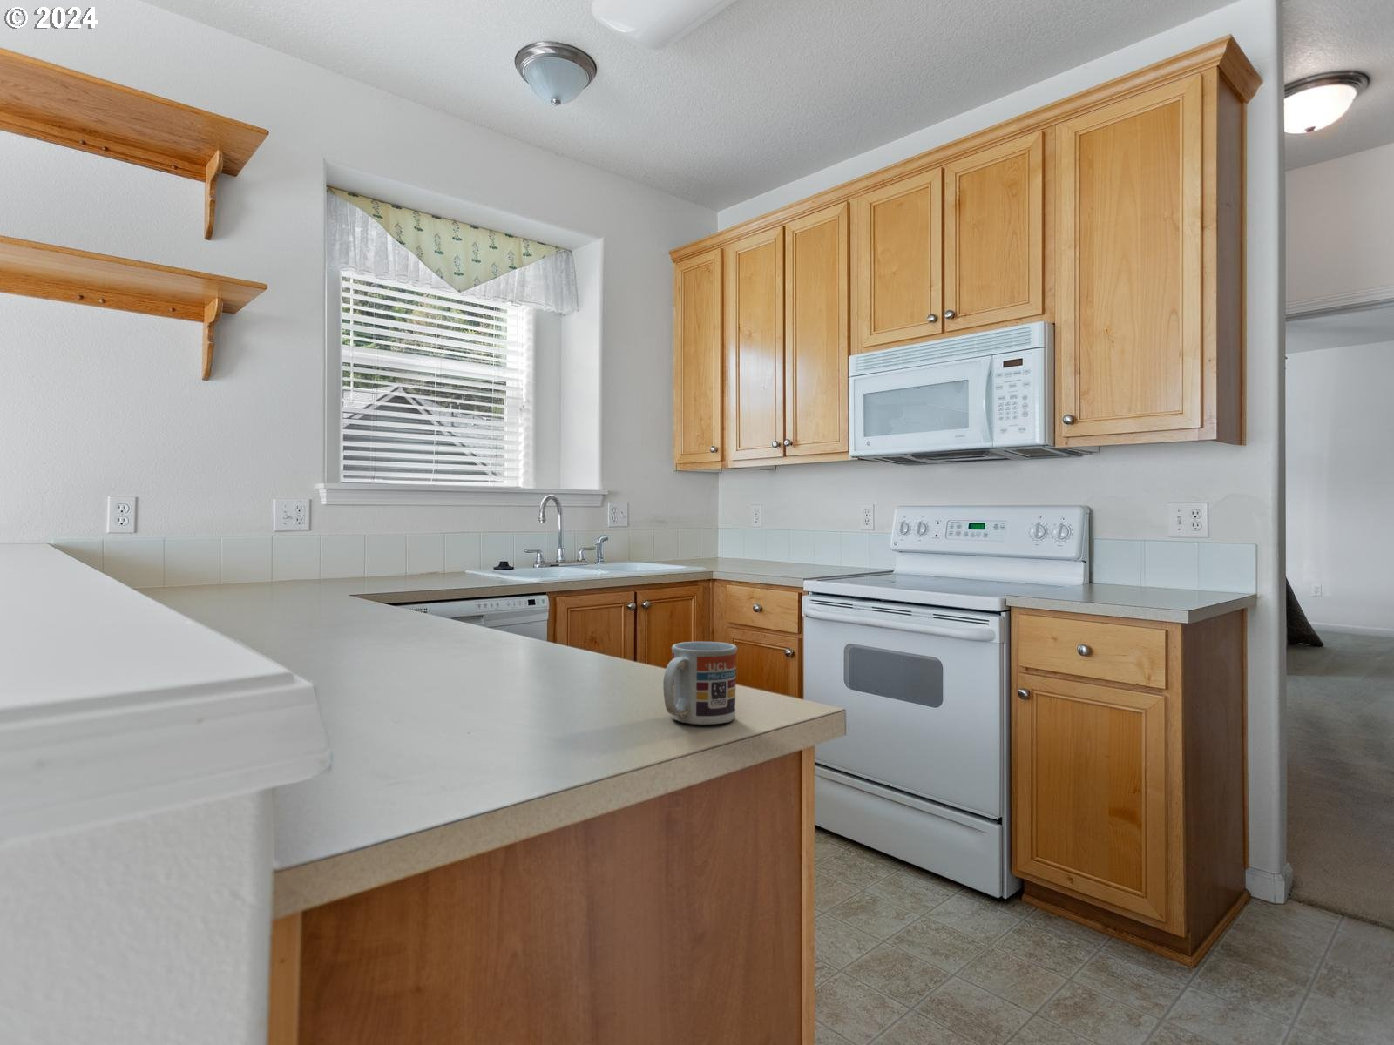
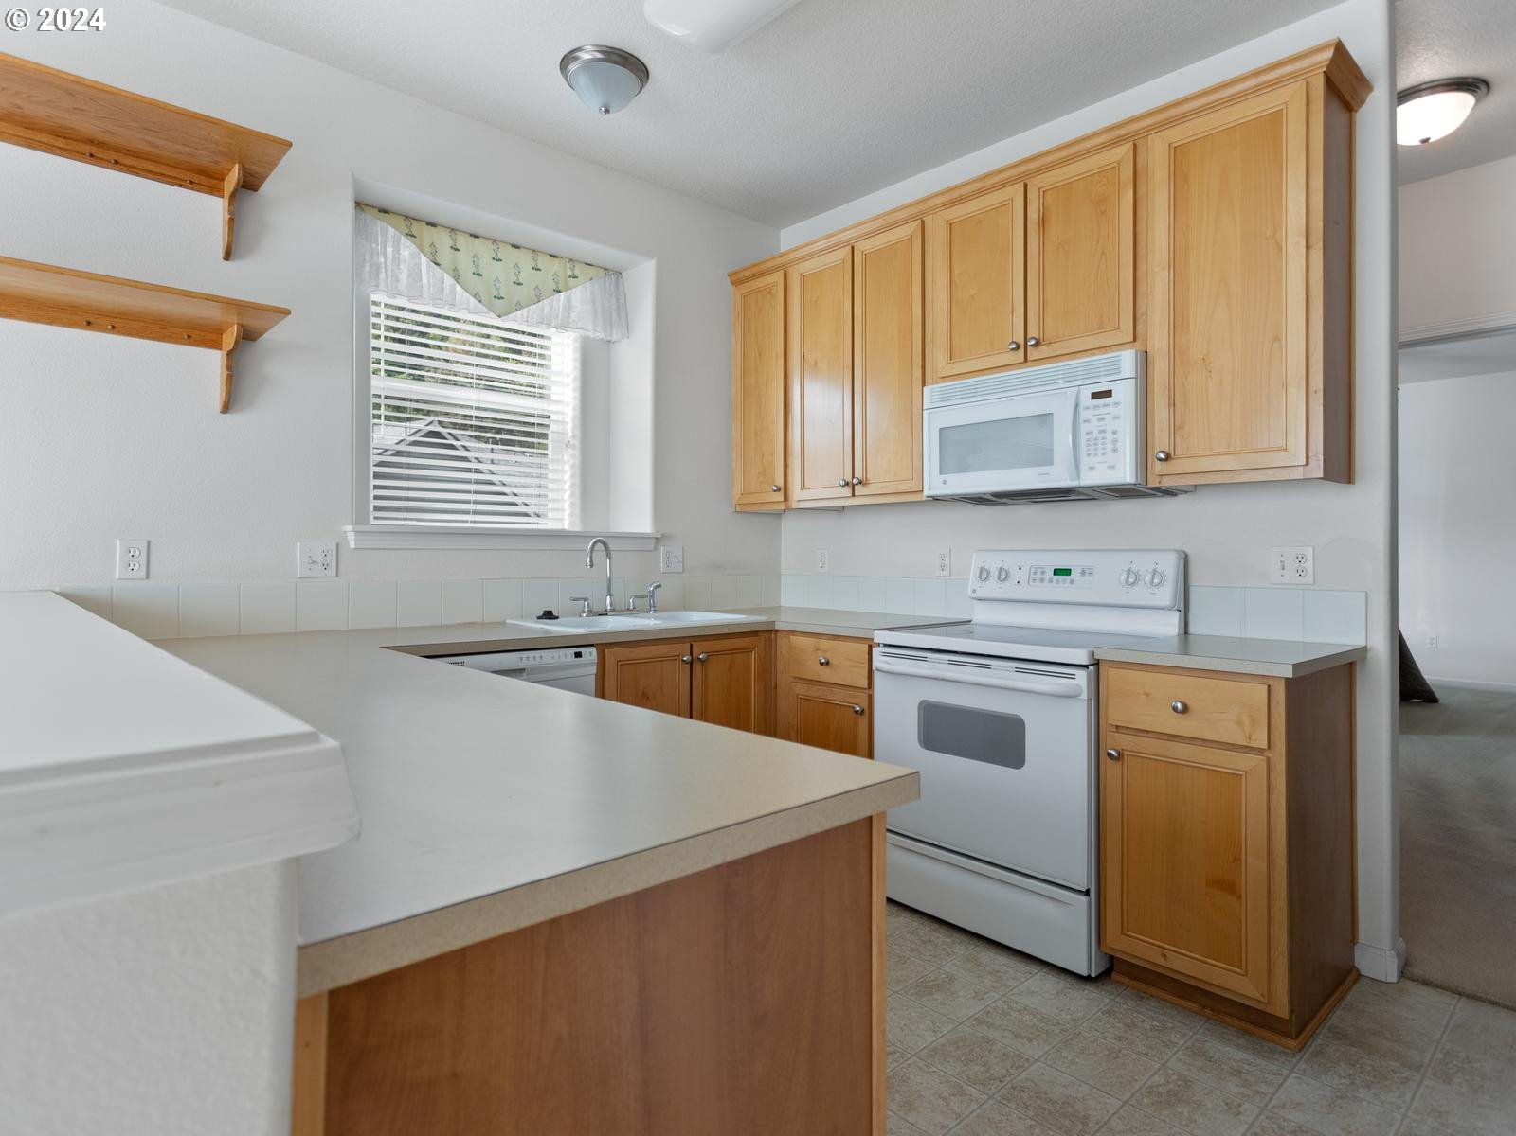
- cup [662,641,738,726]
